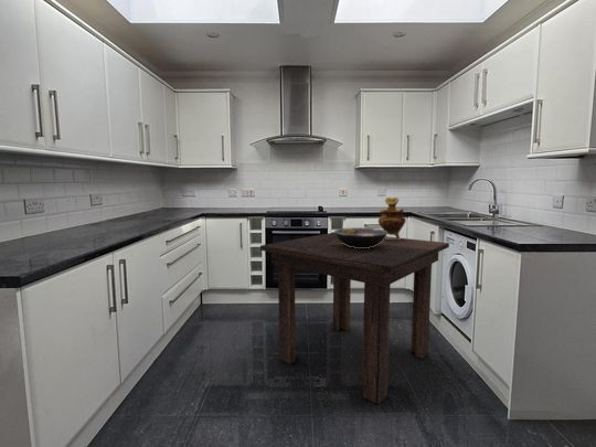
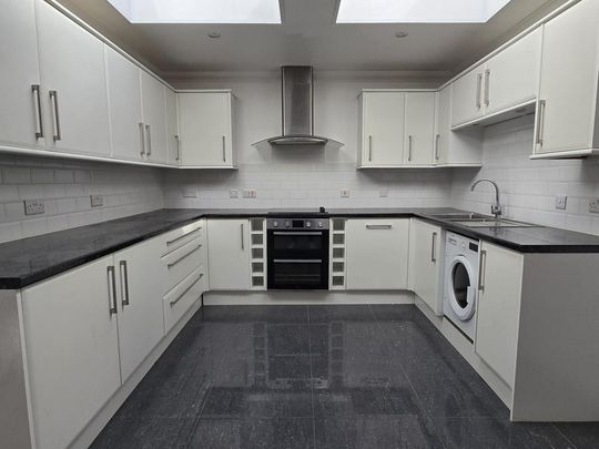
- dining table [259,232,450,405]
- vase [377,196,407,240]
- fruit bowl [333,226,389,248]
